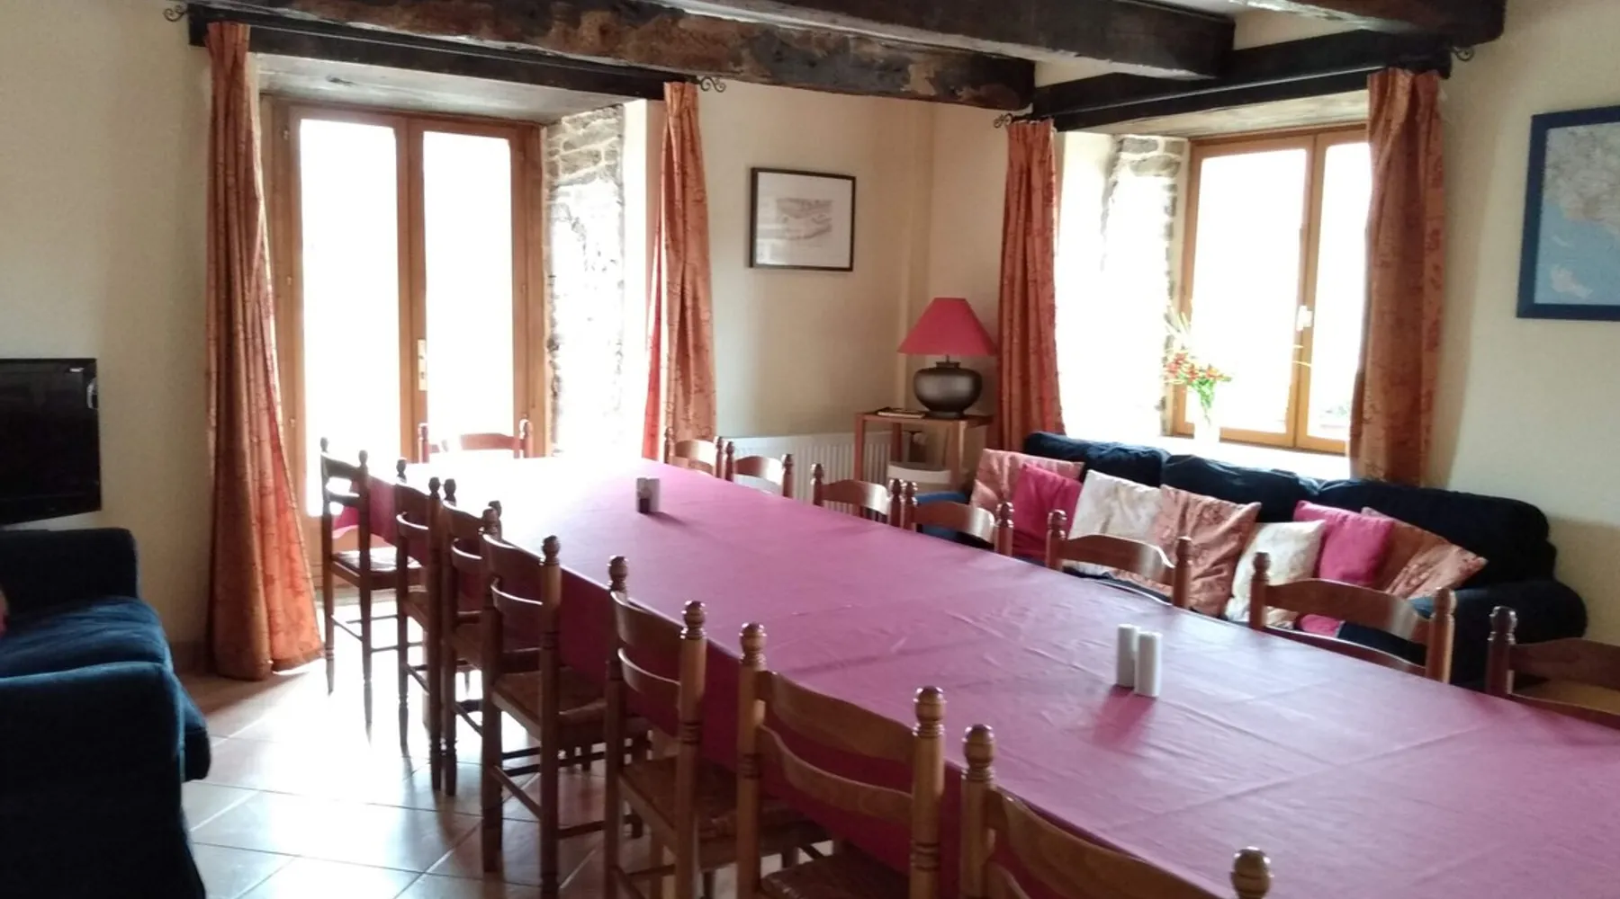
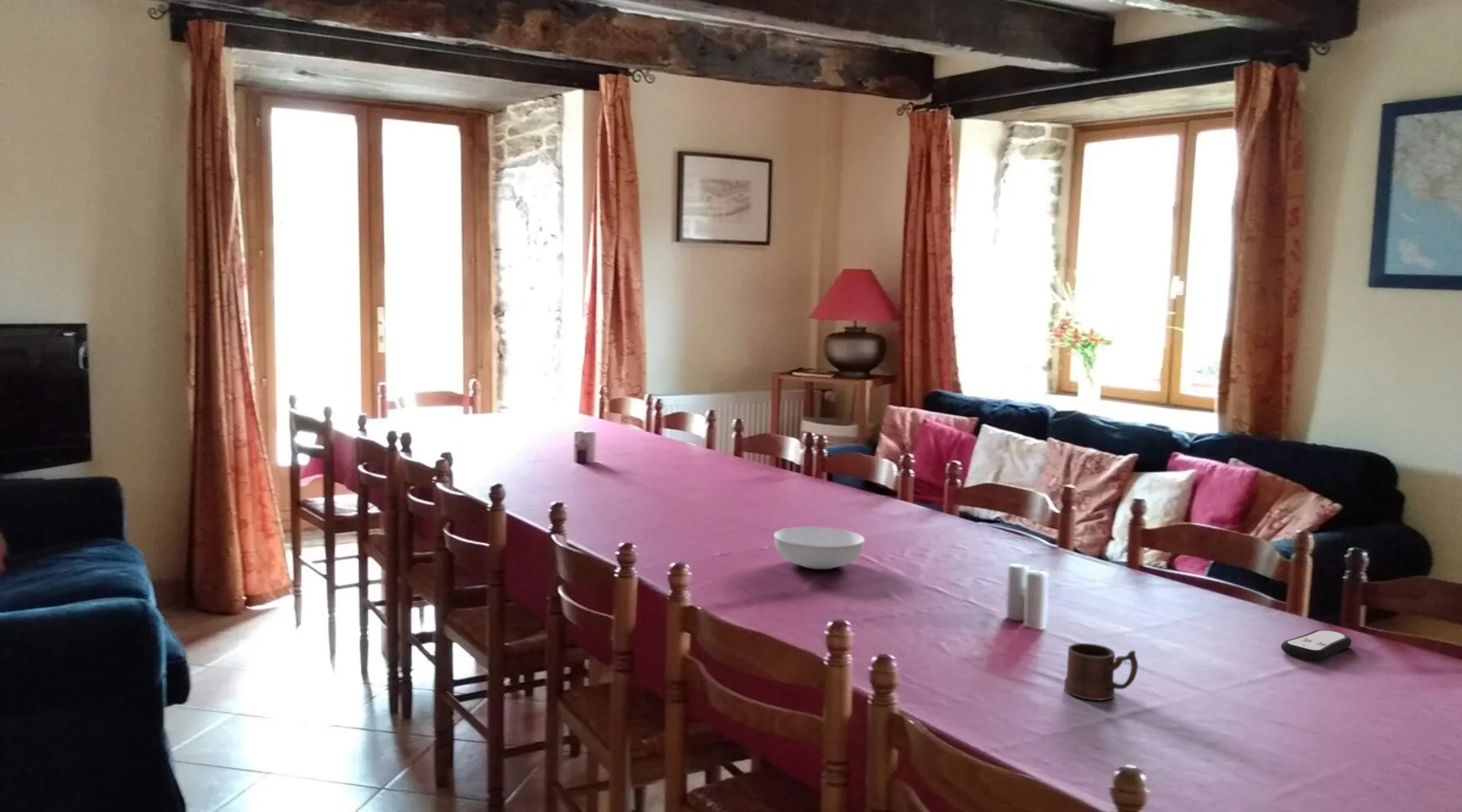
+ serving bowl [773,526,866,570]
+ mug [1063,642,1139,701]
+ remote control [1280,629,1352,662]
